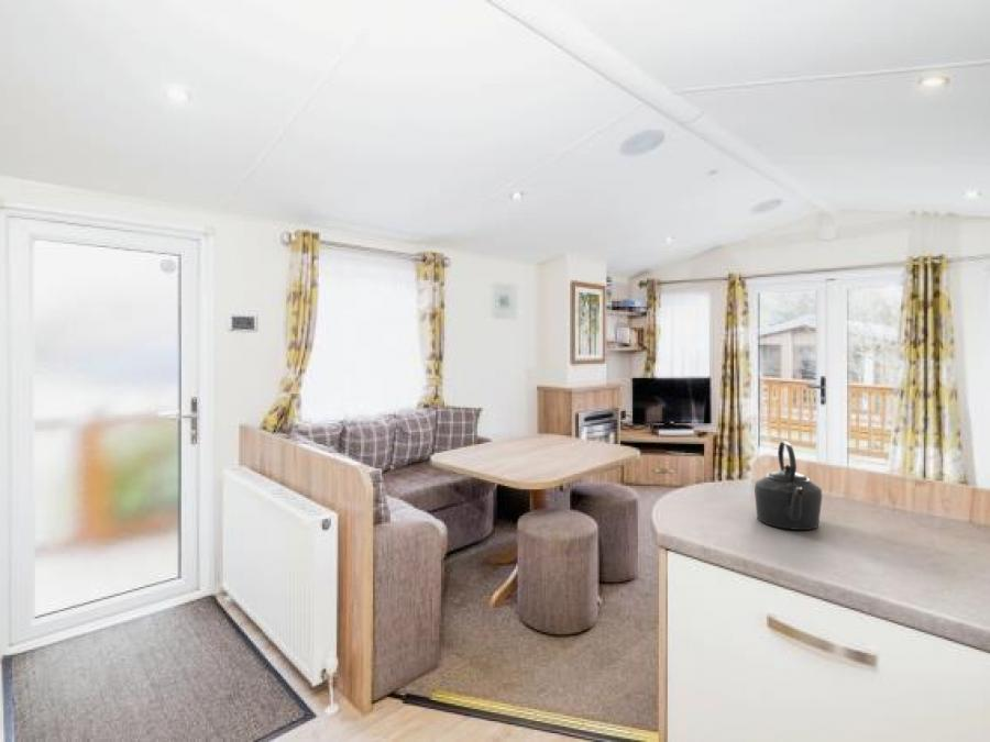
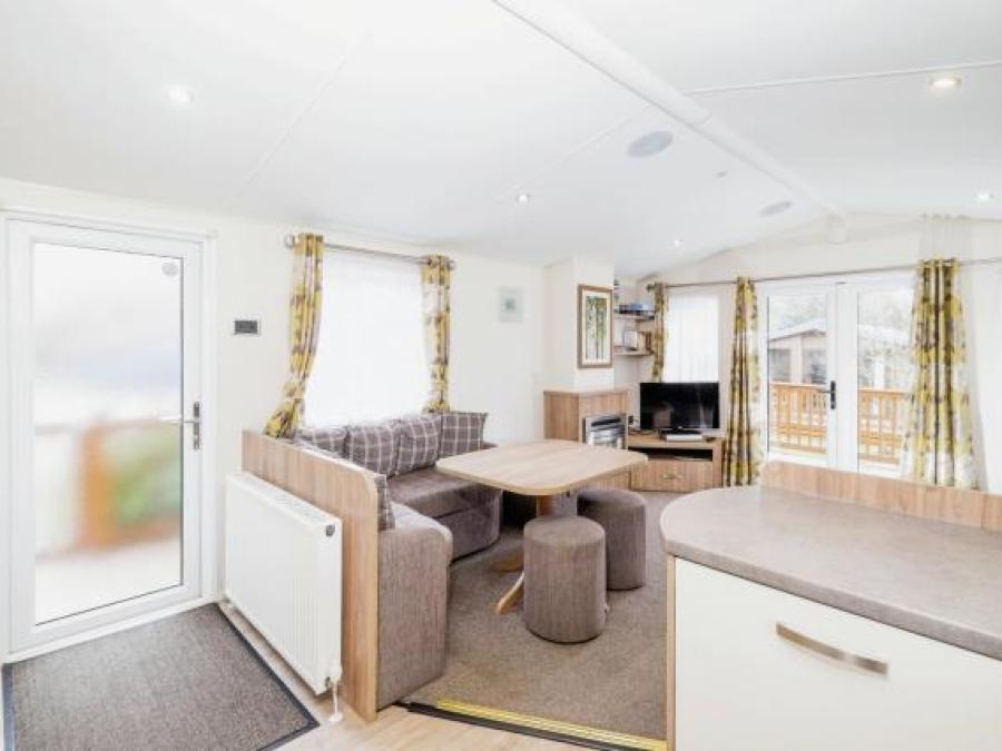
- kettle [754,440,823,531]
